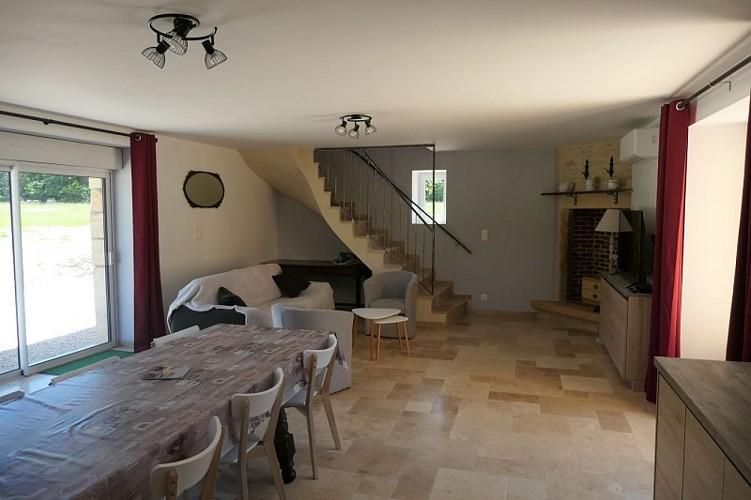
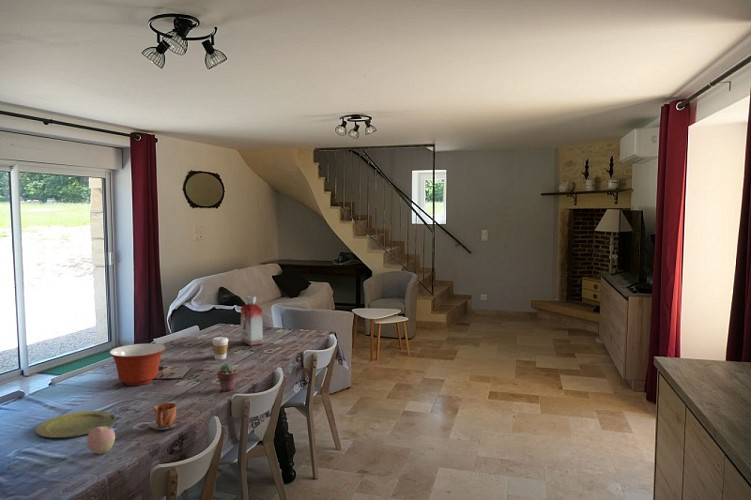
+ plate [34,410,116,439]
+ apple [86,426,116,455]
+ potted succulent [216,363,239,392]
+ mug [149,402,182,431]
+ bottle [240,295,263,347]
+ coffee cup [211,336,229,360]
+ mixing bowl [109,343,166,386]
